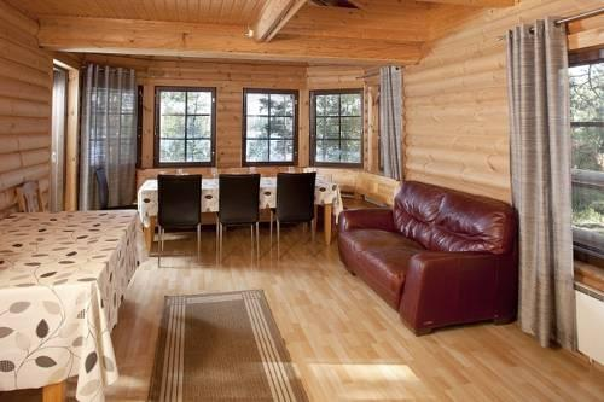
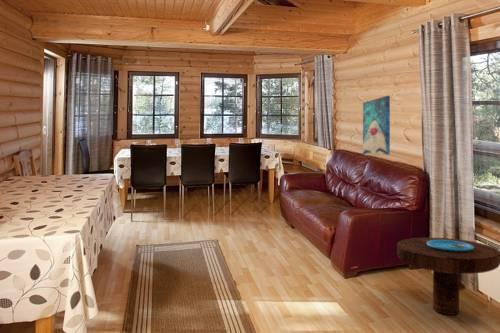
+ wall art [362,95,391,156]
+ side table [396,237,500,316]
